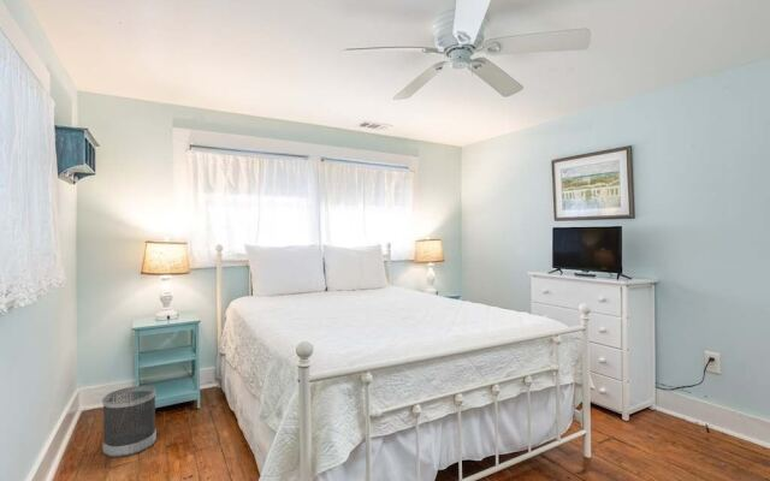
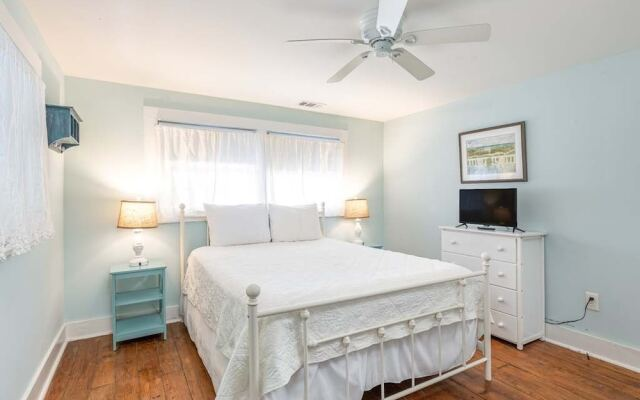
- wastebasket [101,385,158,458]
